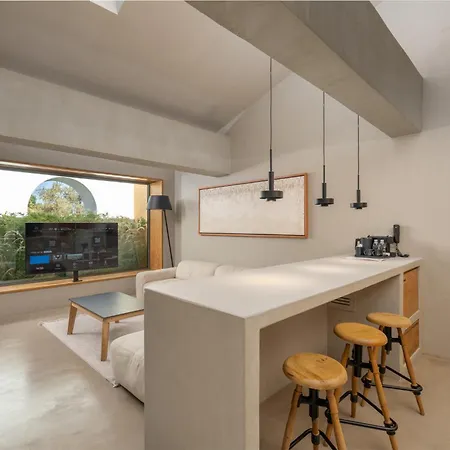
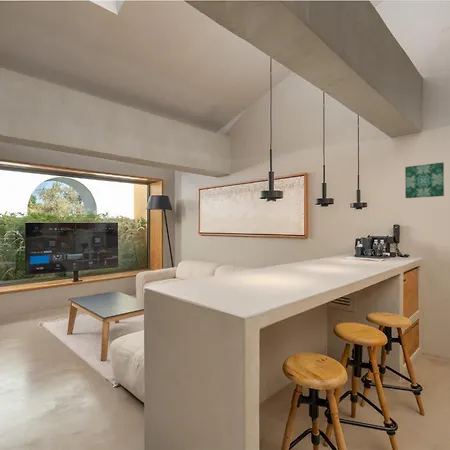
+ wall art [404,162,445,199]
